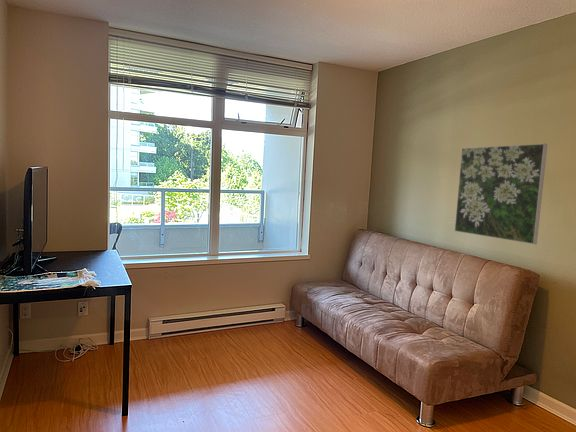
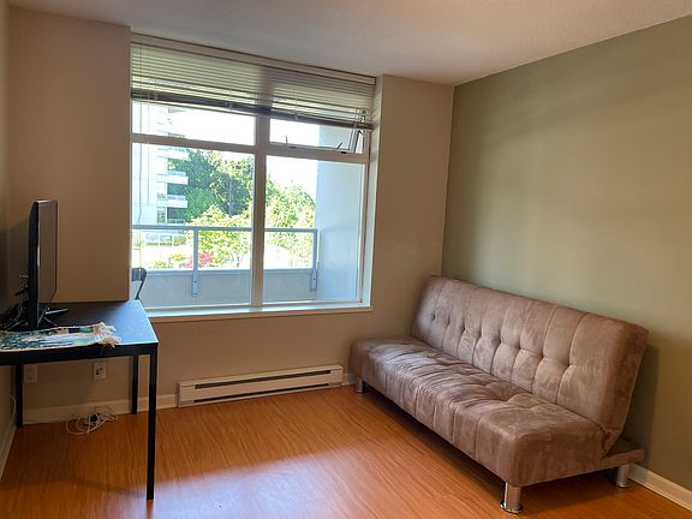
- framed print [454,143,548,245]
